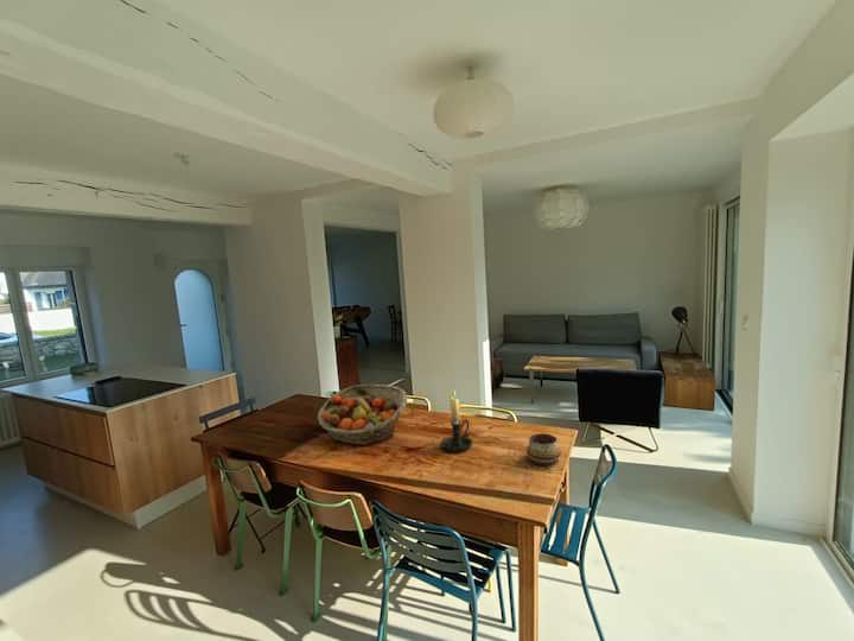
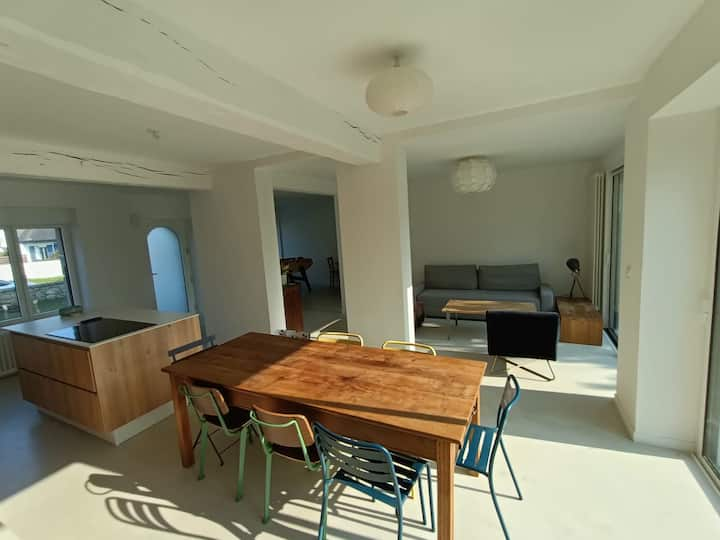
- fruit basket [317,383,408,446]
- decorative bowl [525,432,562,467]
- candle holder [440,388,474,453]
